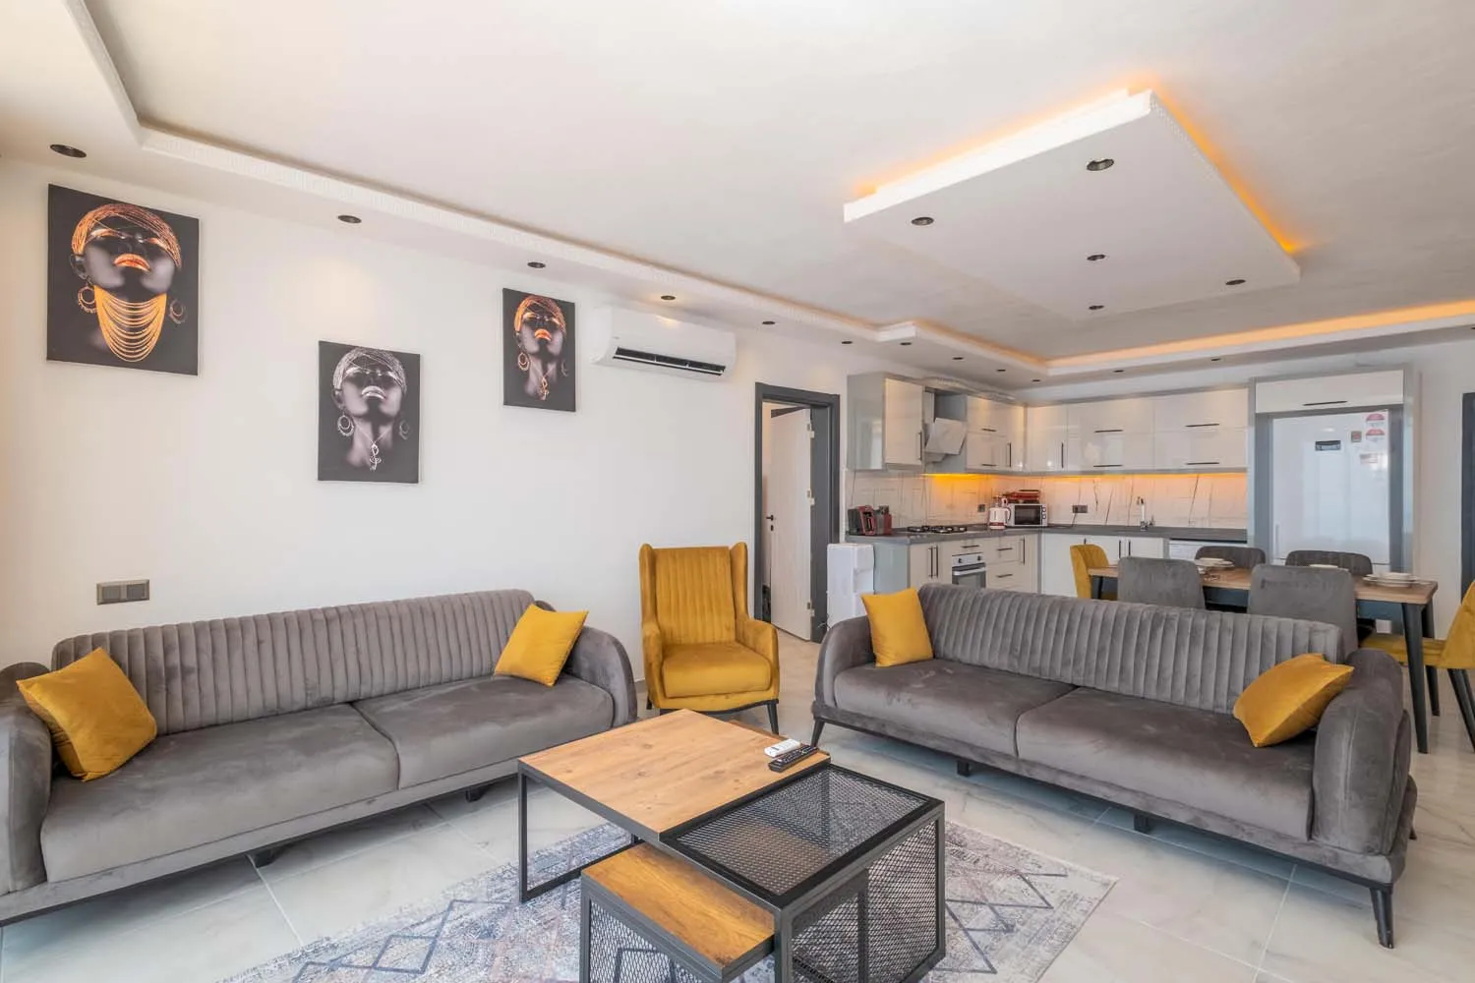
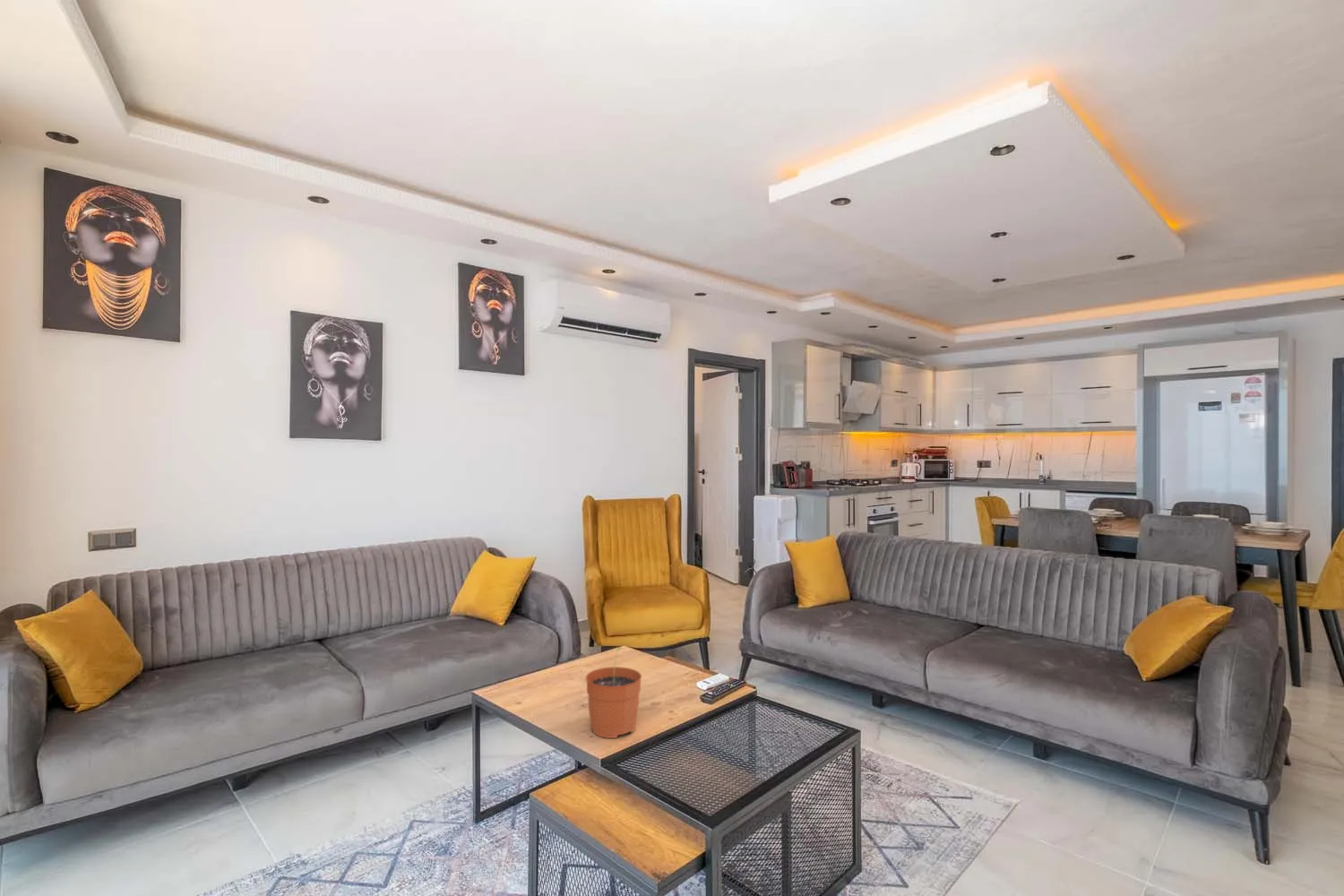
+ plant pot [585,646,642,739]
